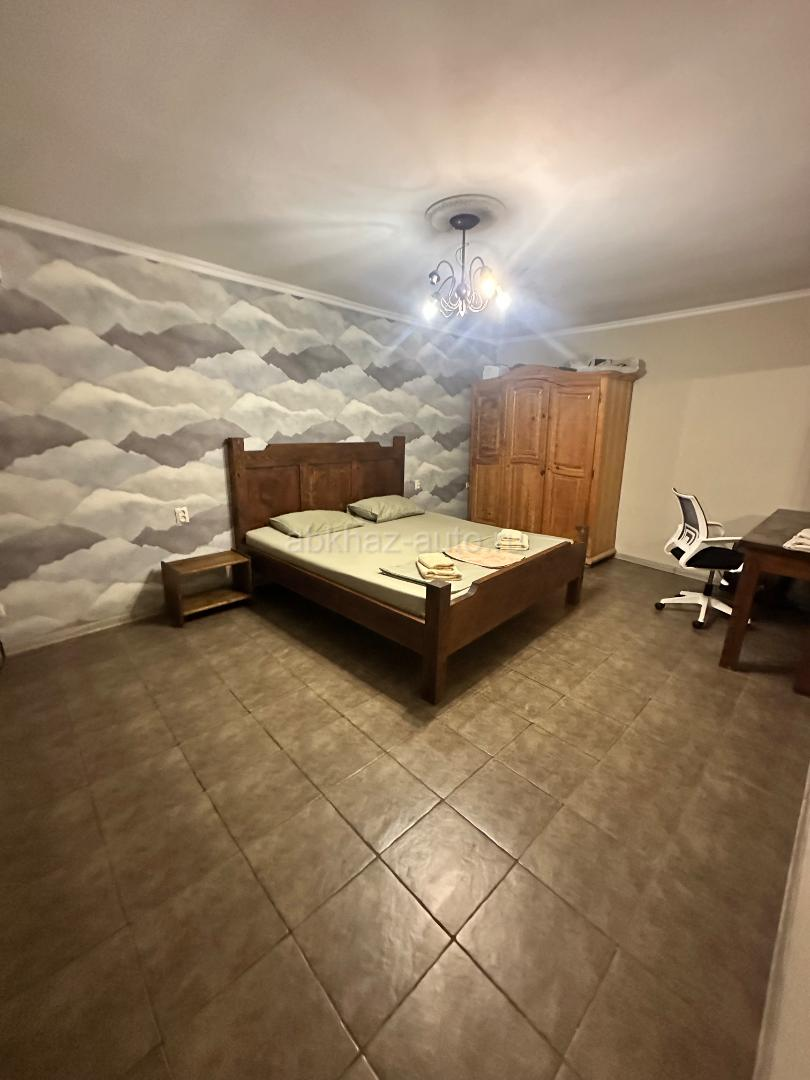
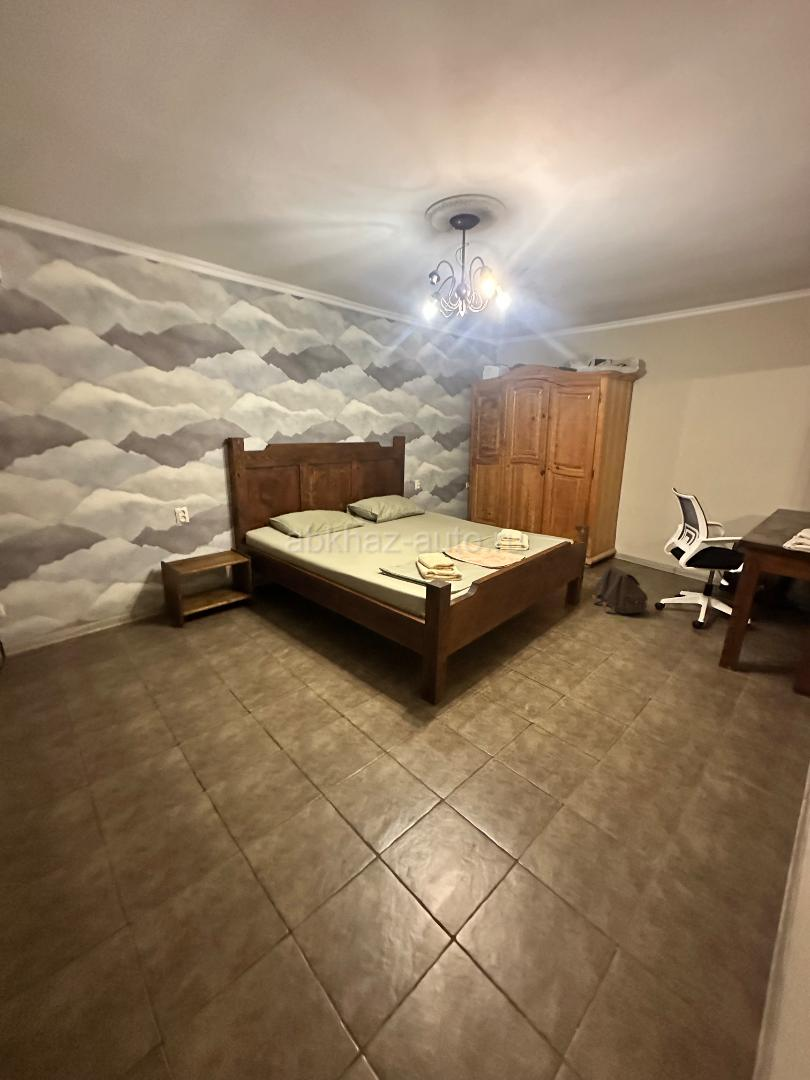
+ satchel [591,564,649,615]
